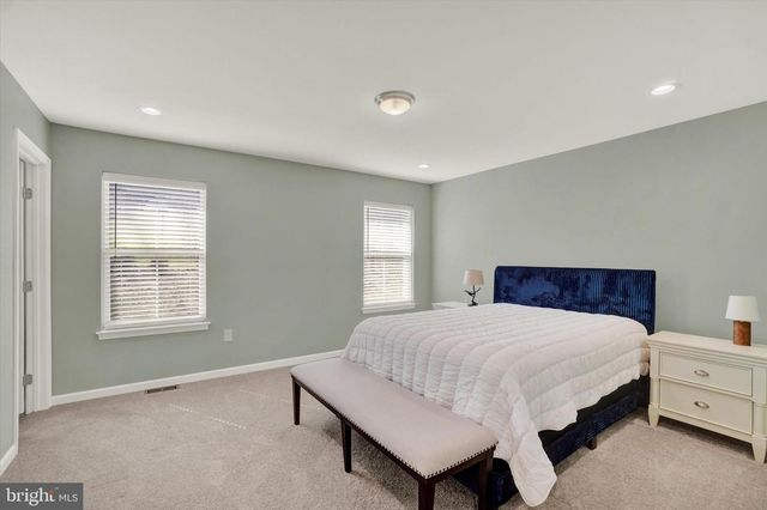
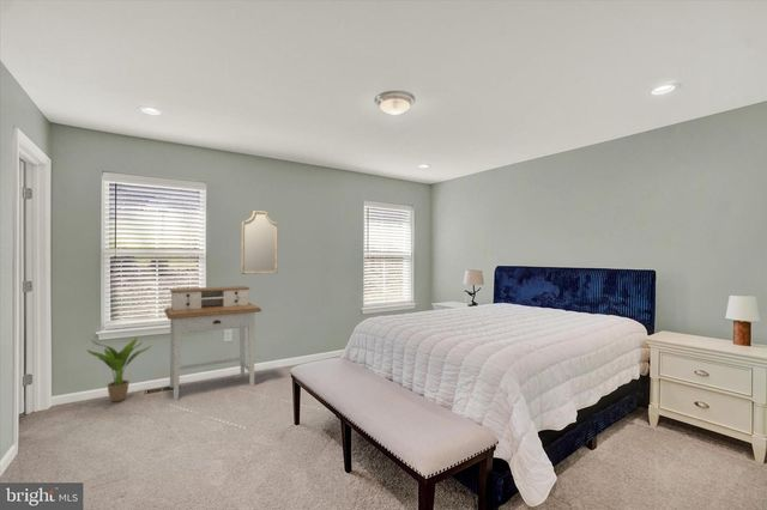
+ home mirror [240,210,279,275]
+ desk [163,285,262,402]
+ potted plant [86,336,153,403]
